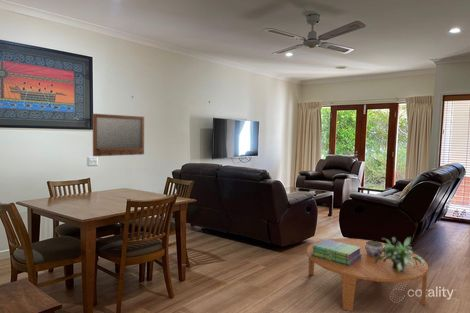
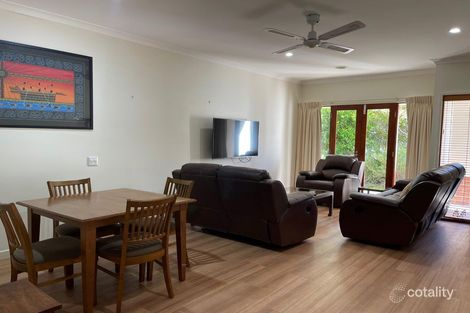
- jar [365,240,383,257]
- coffee table [306,237,429,312]
- stack of books [311,238,362,266]
- potted plant [375,236,426,271]
- home mirror [92,113,145,157]
